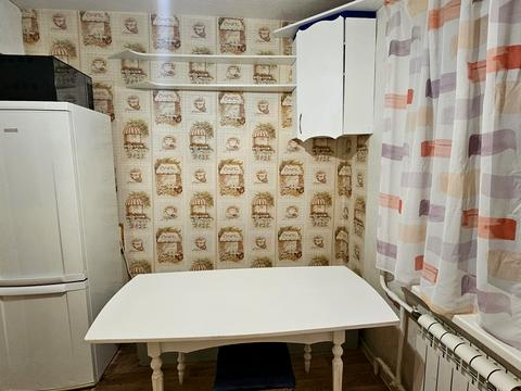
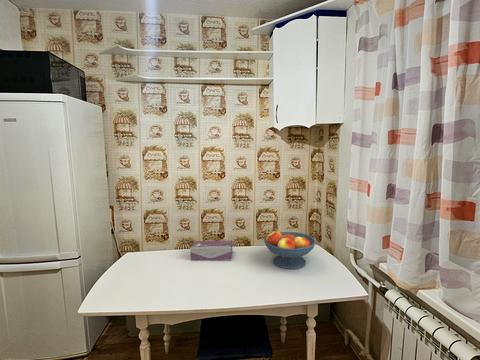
+ tissue box [189,239,233,262]
+ fruit bowl [263,230,317,270]
